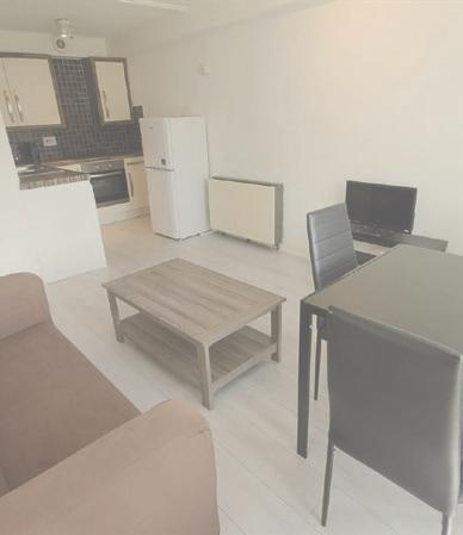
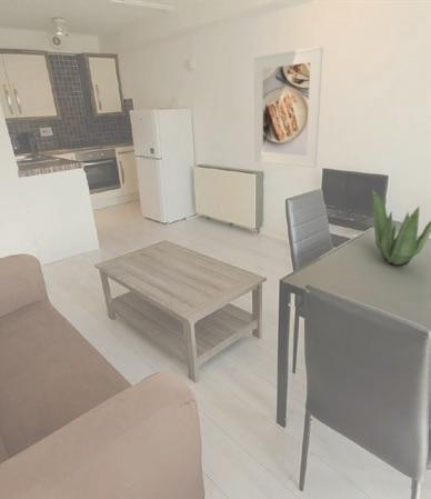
+ plant [371,188,431,267]
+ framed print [253,46,324,169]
